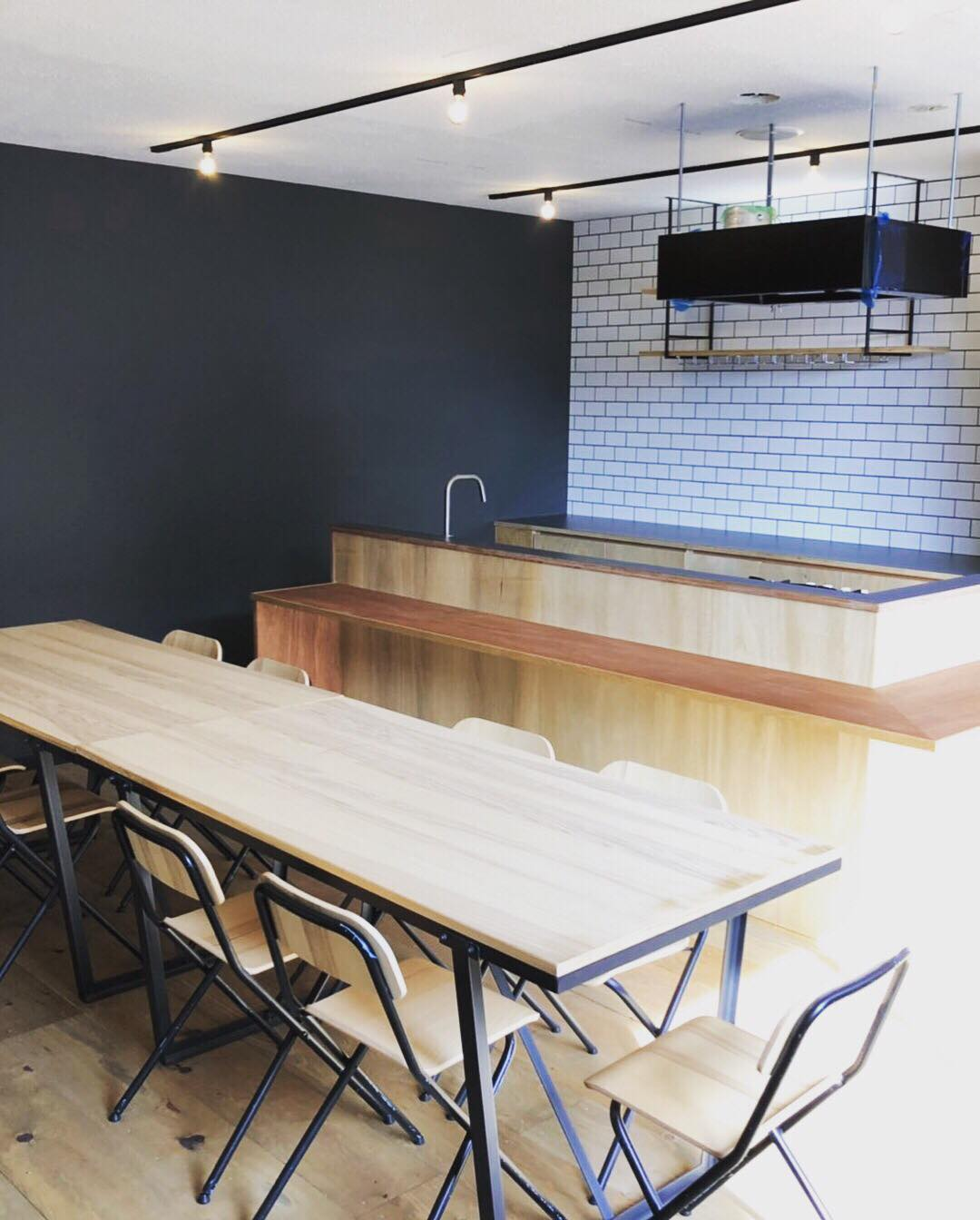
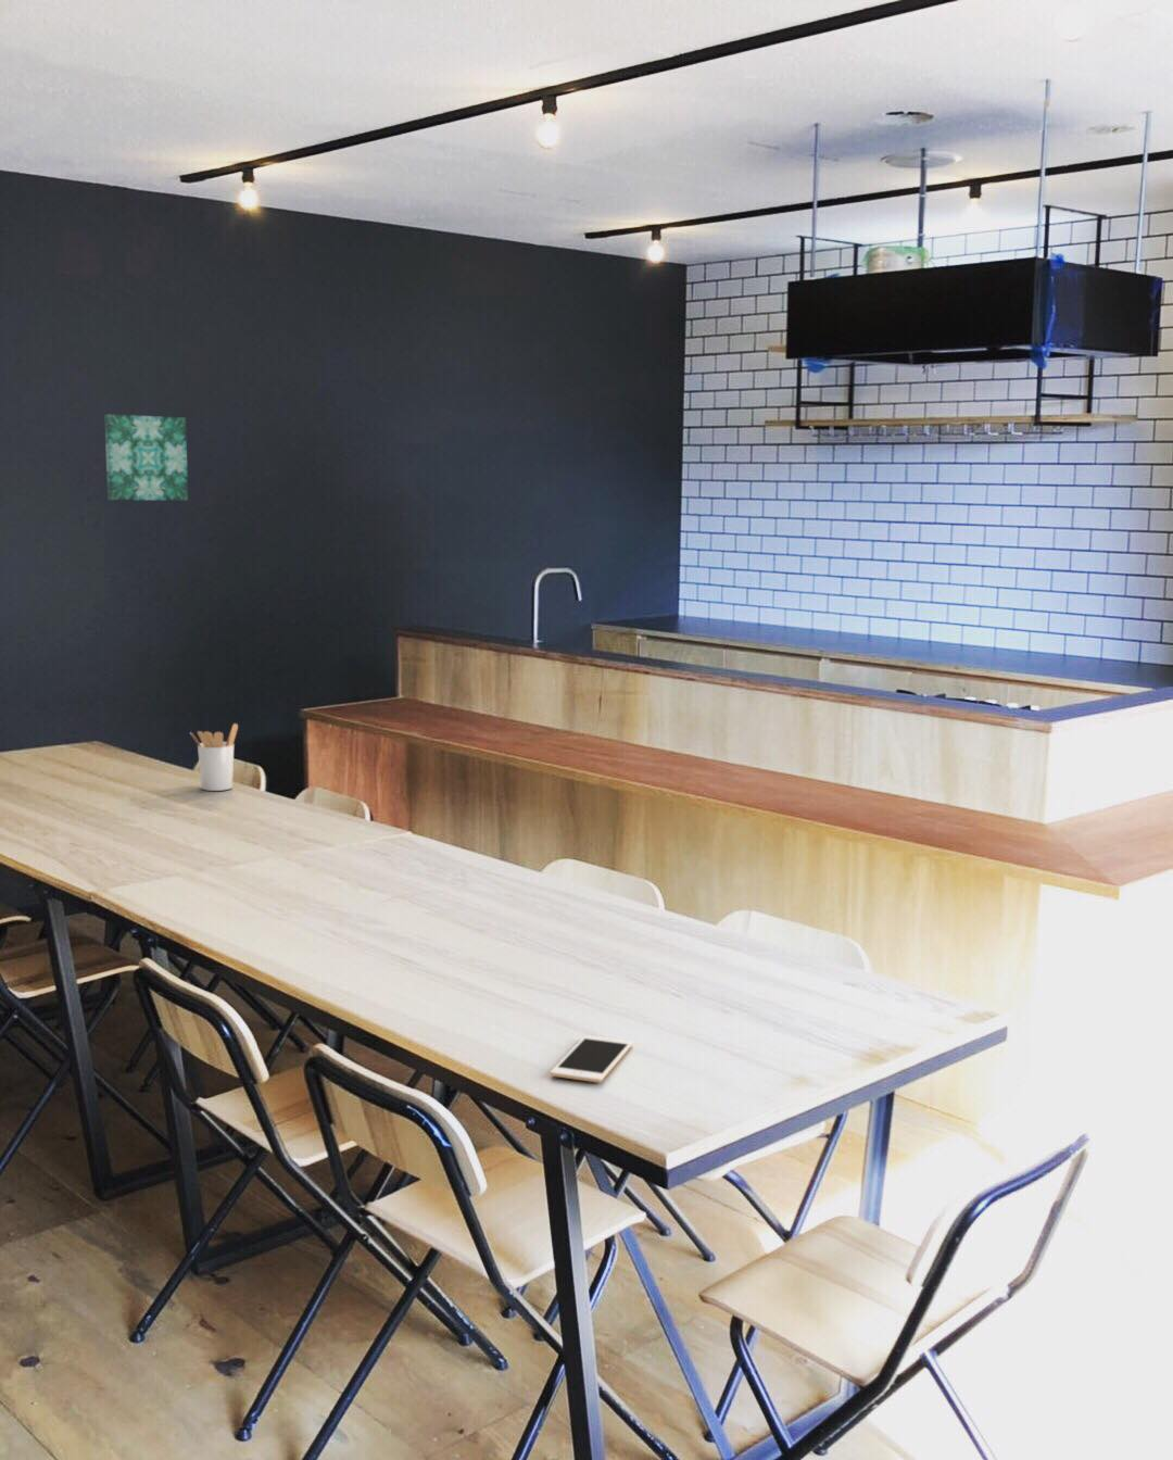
+ utensil holder [189,723,239,792]
+ cell phone [549,1034,633,1083]
+ wall art [103,413,189,501]
